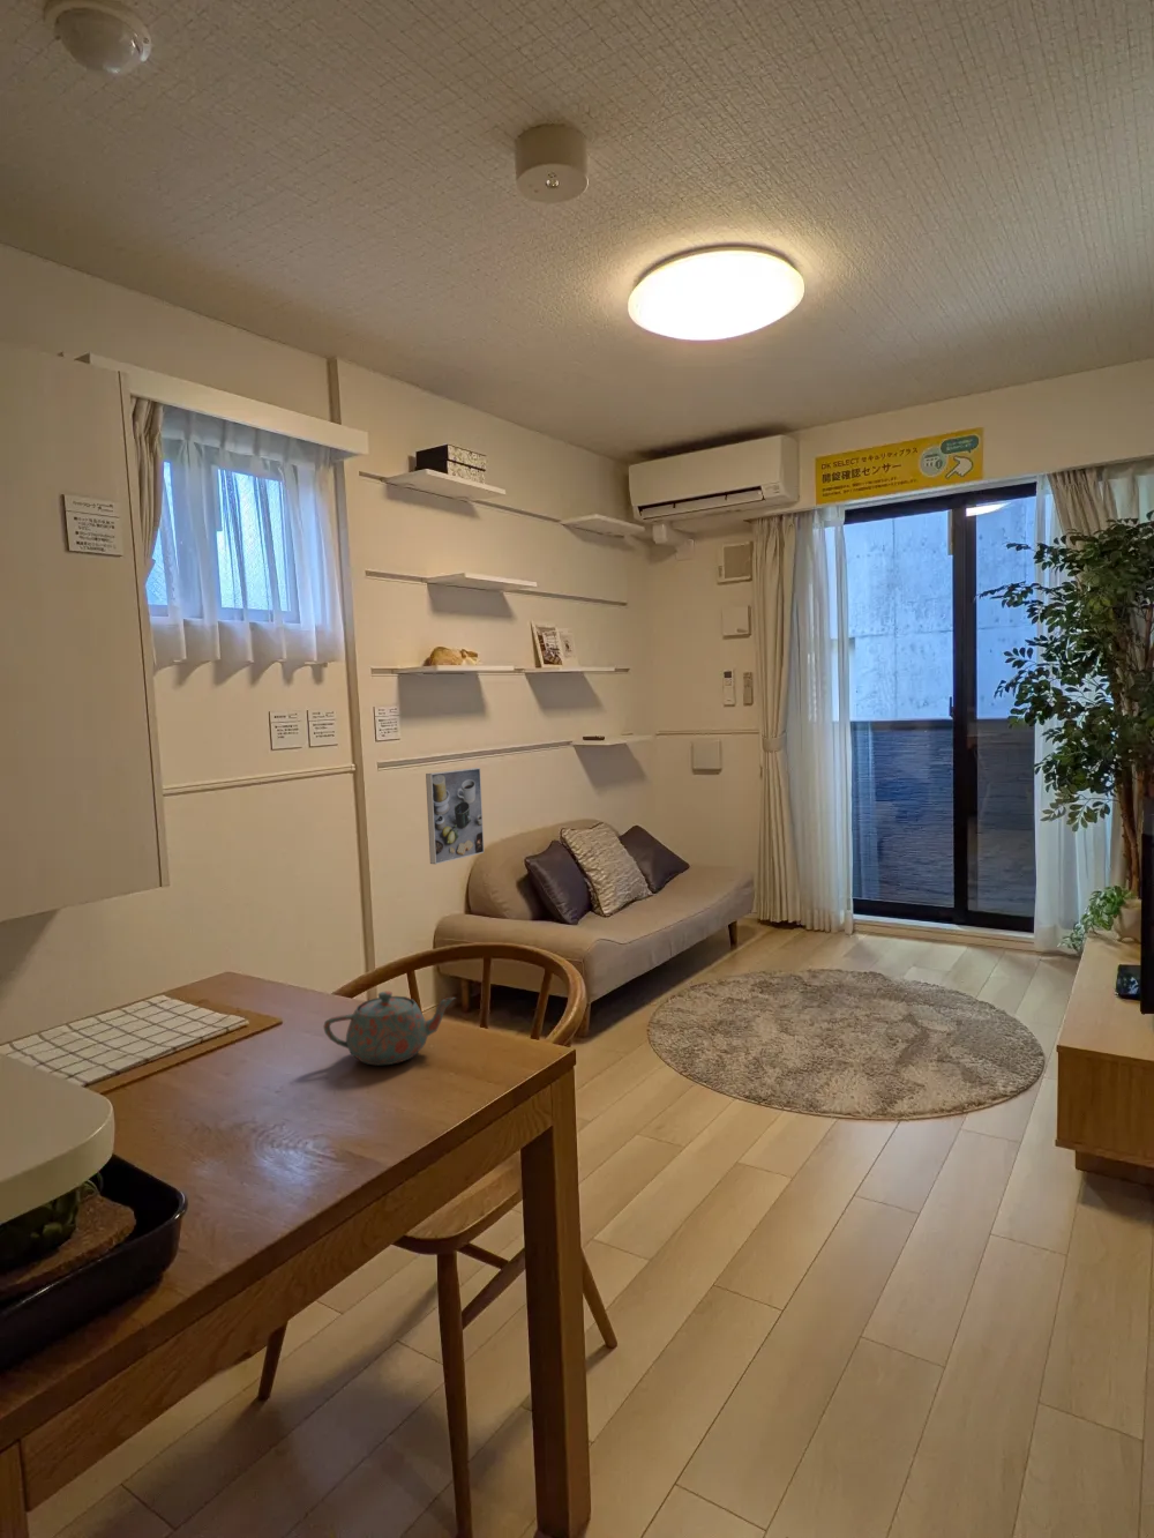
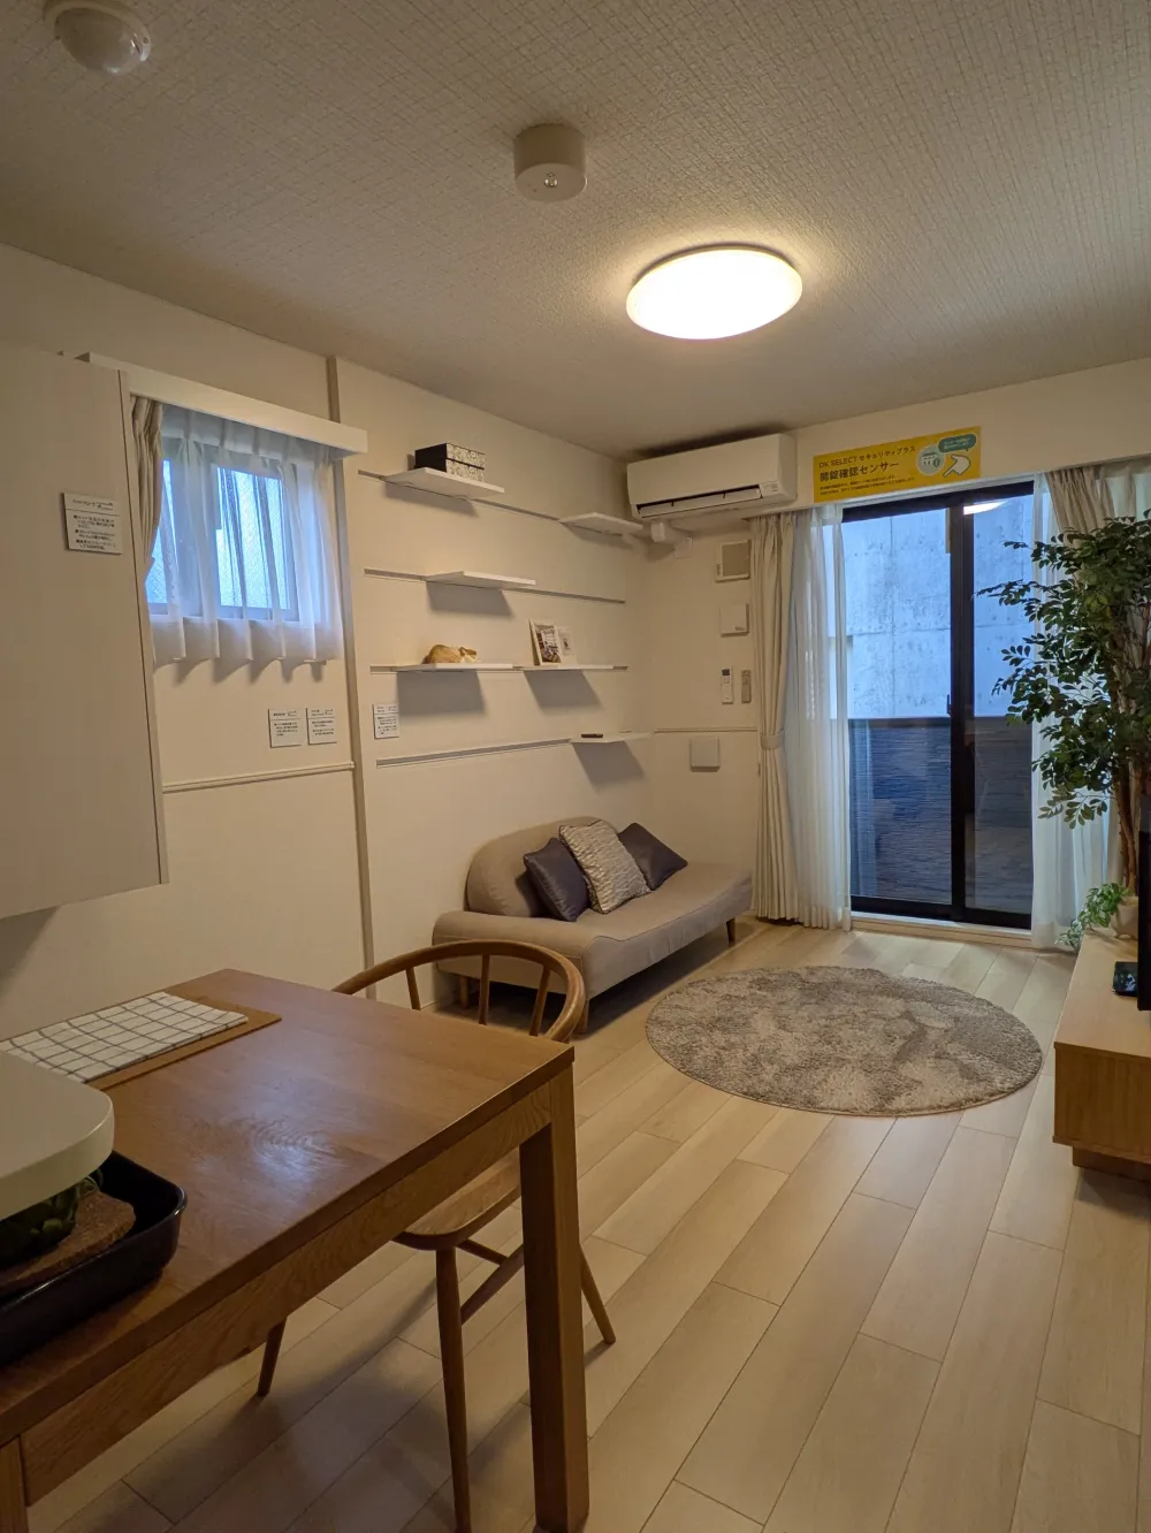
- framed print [424,767,485,865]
- teapot [322,991,457,1067]
